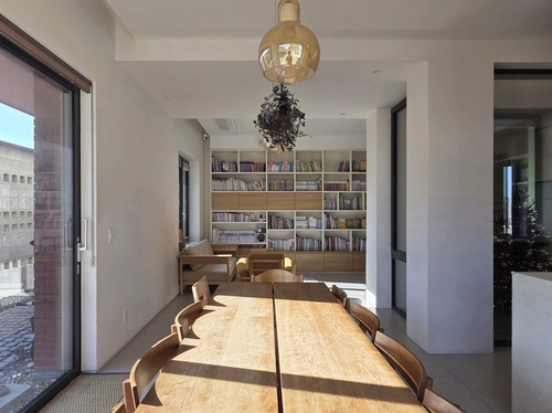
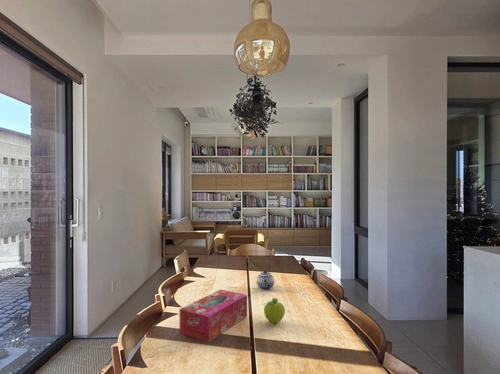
+ tissue box [179,288,248,343]
+ fruit [263,297,286,324]
+ teapot [256,269,275,291]
